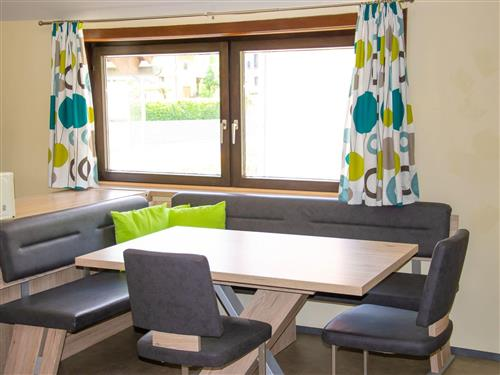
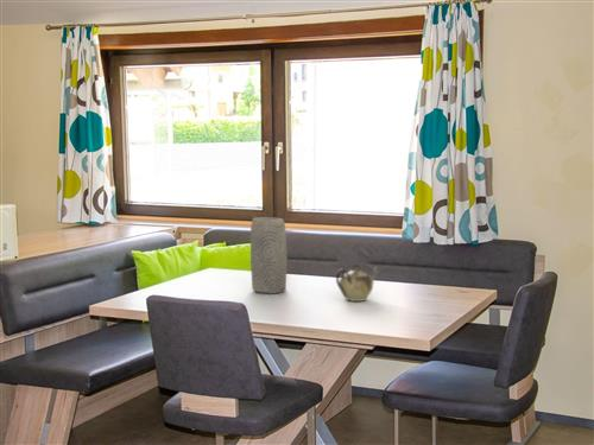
+ teapot [335,263,381,303]
+ vase [249,216,289,295]
